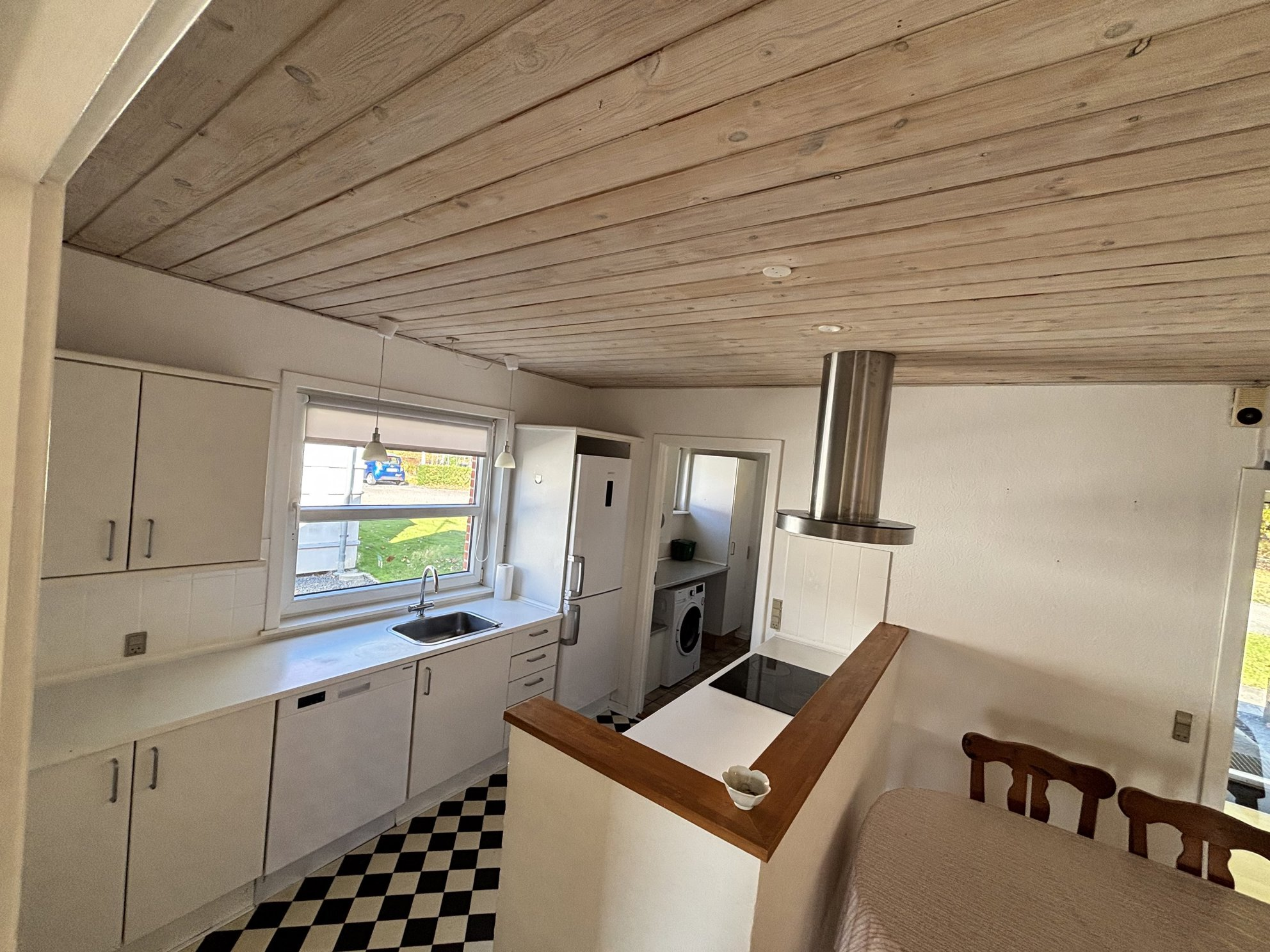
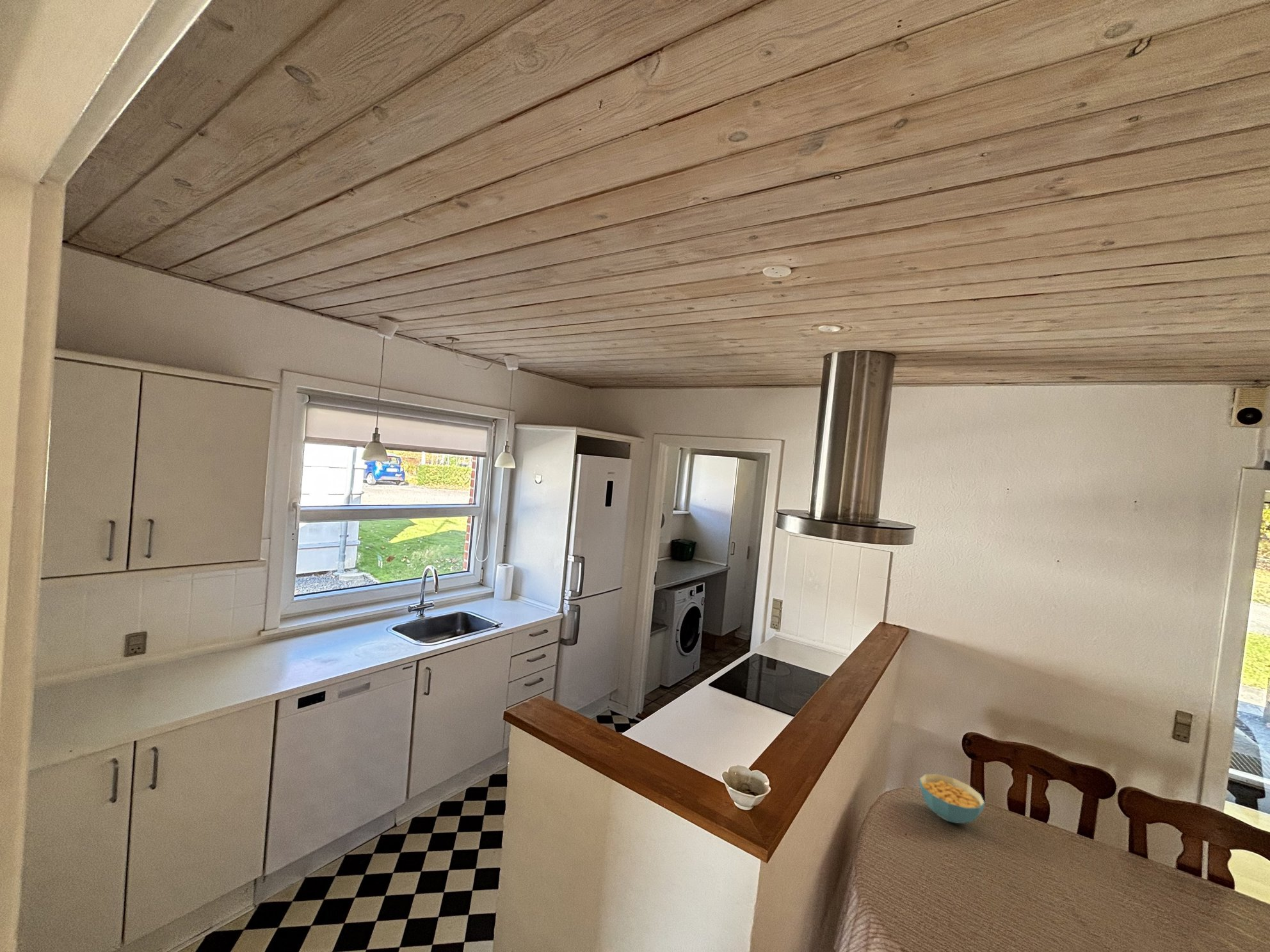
+ cereal bowl [919,773,986,824]
